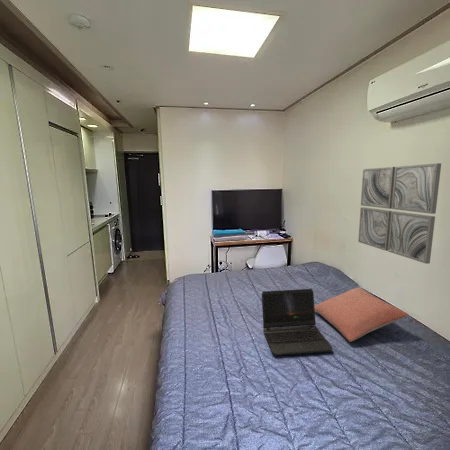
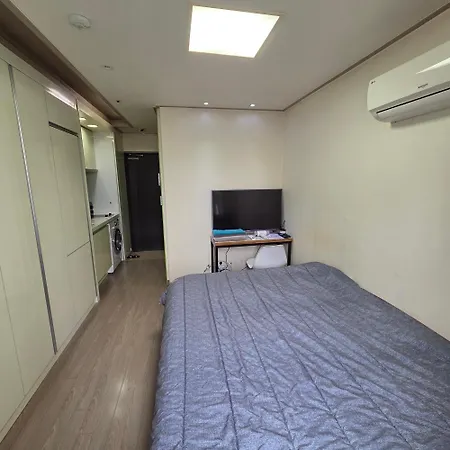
- laptop computer [261,288,333,357]
- wall art [357,162,442,265]
- pillow [314,286,410,343]
